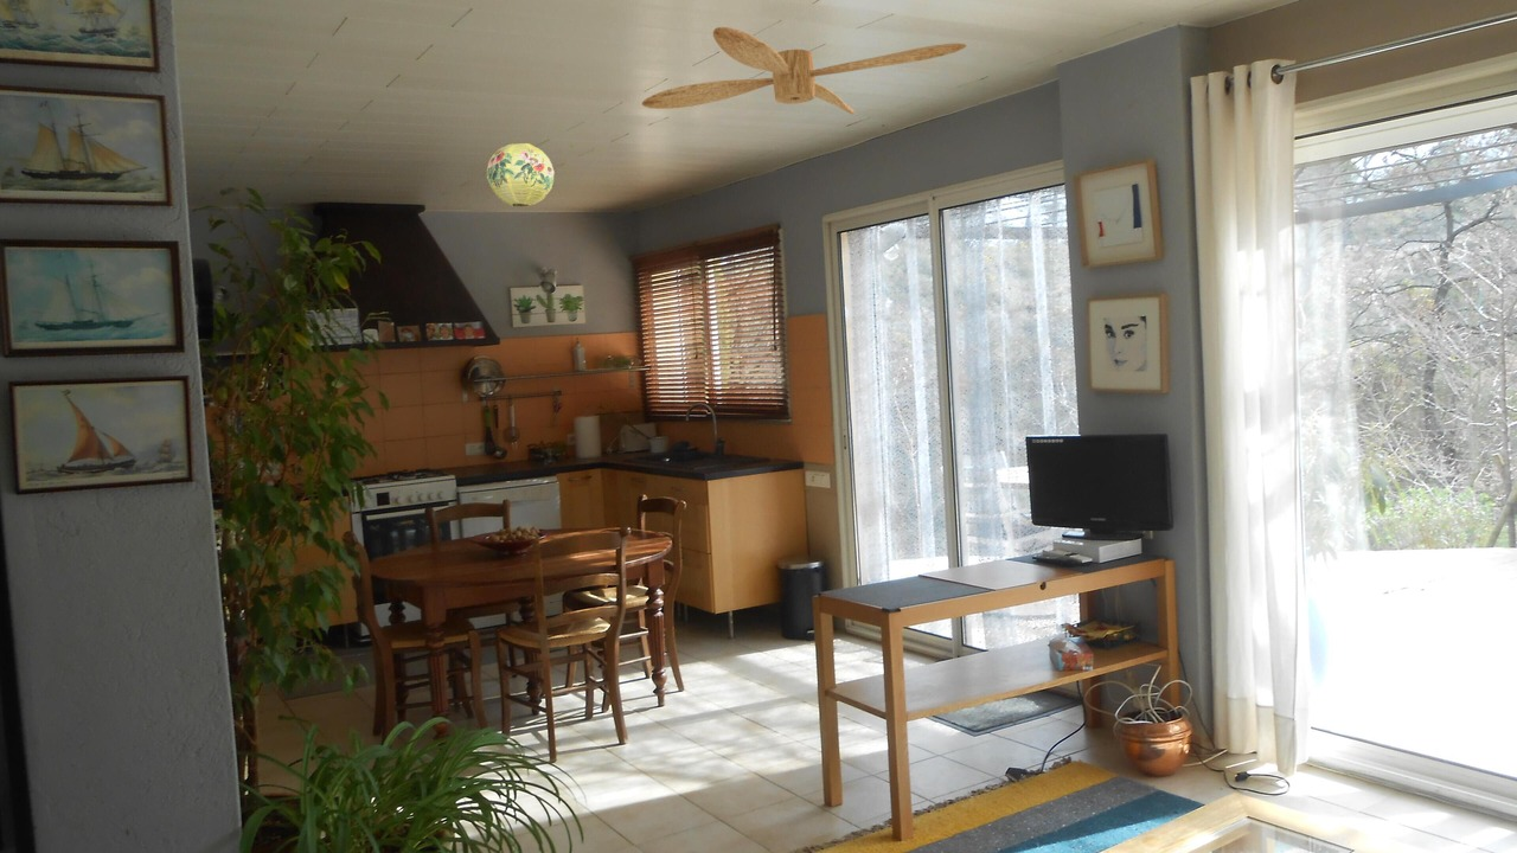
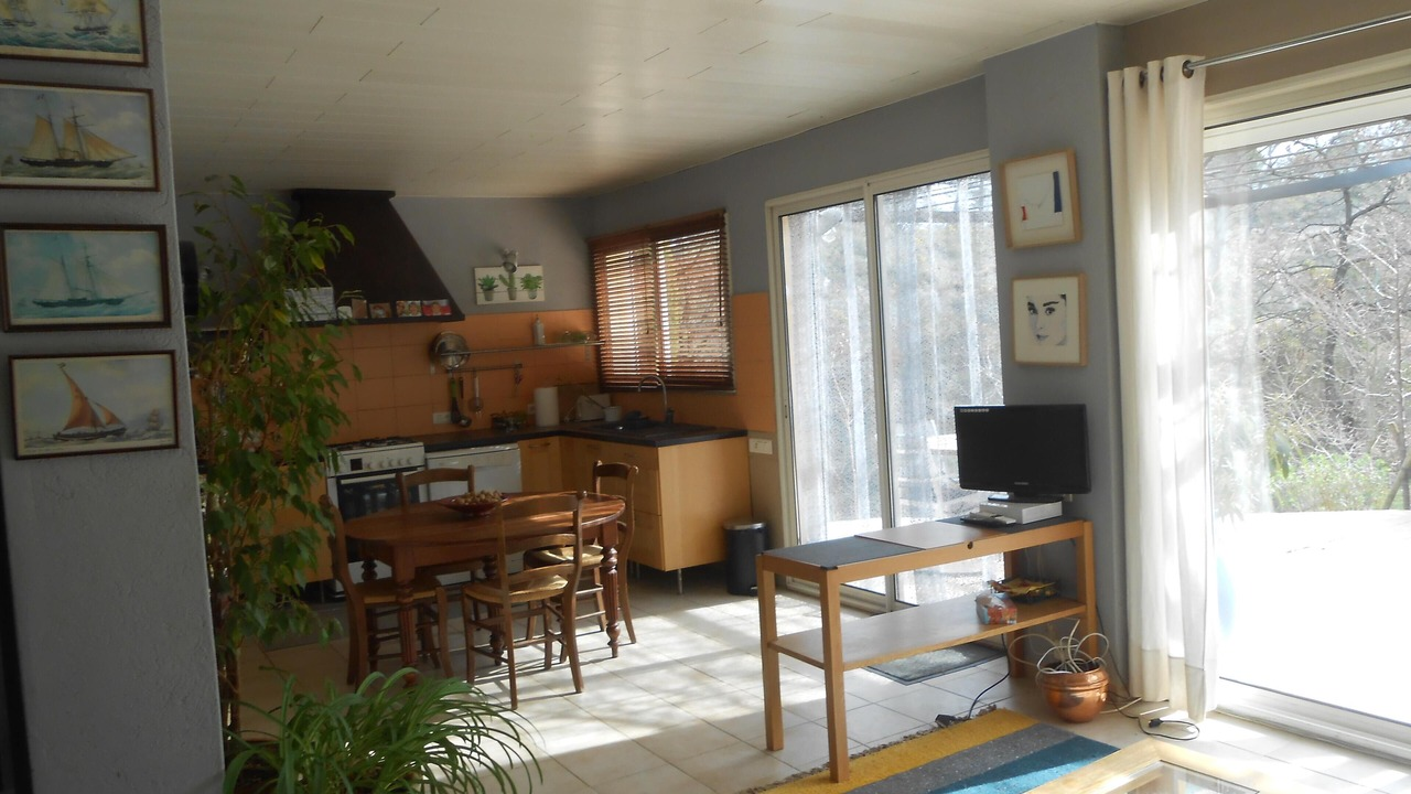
- paper lantern [486,142,556,207]
- ceiling fan [641,26,967,115]
